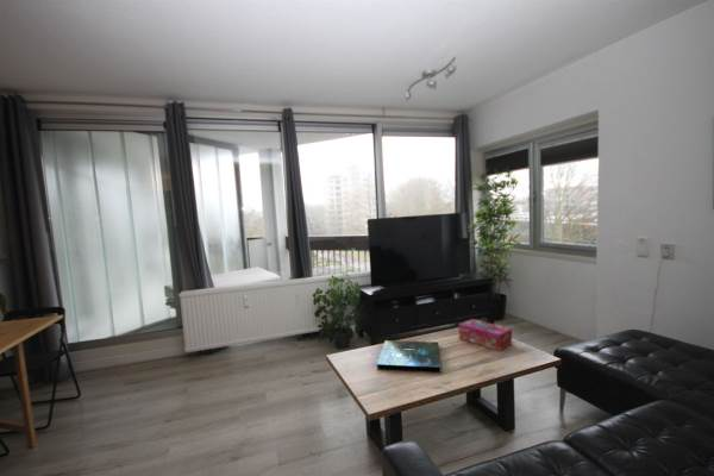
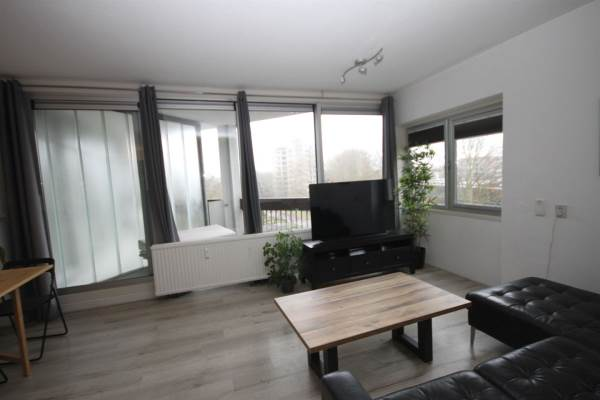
- board game [376,339,441,374]
- tissue box [458,318,513,352]
